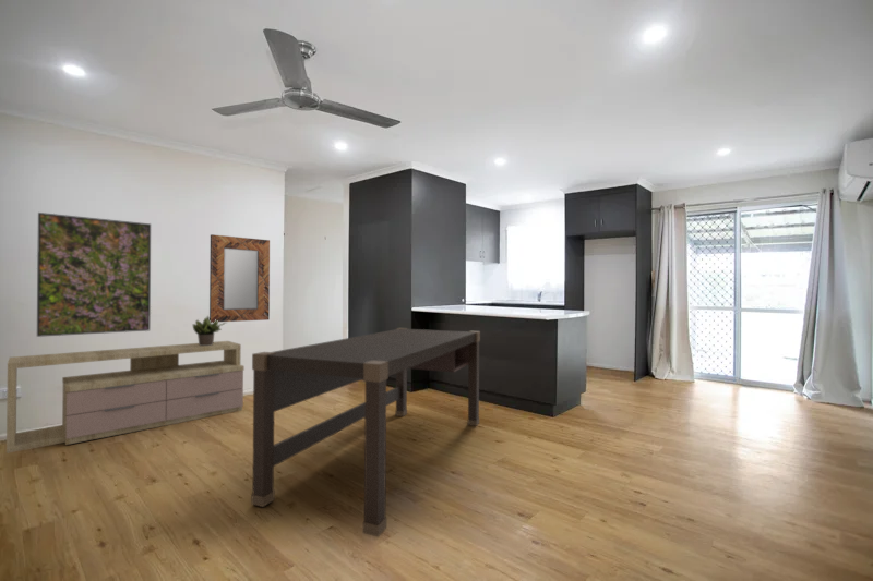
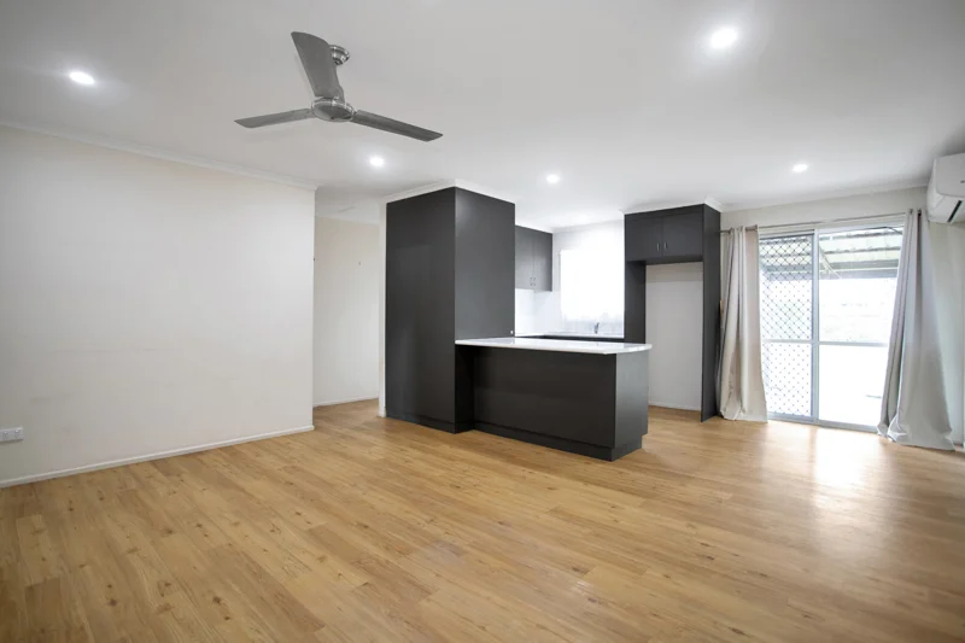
- sideboard [5,340,246,455]
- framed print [36,211,152,338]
- dining table [250,327,481,538]
- home mirror [208,233,271,324]
- potted plant [191,314,227,346]
